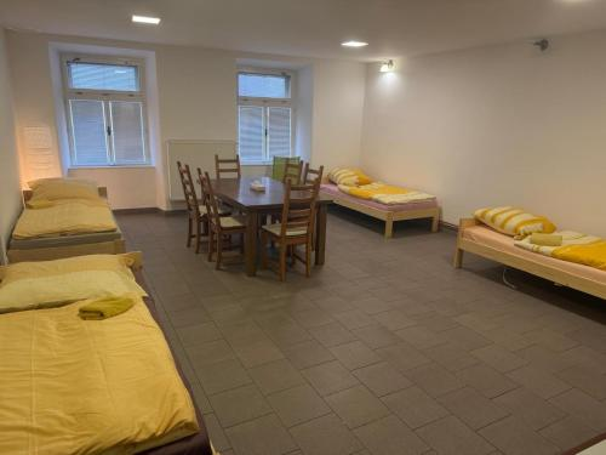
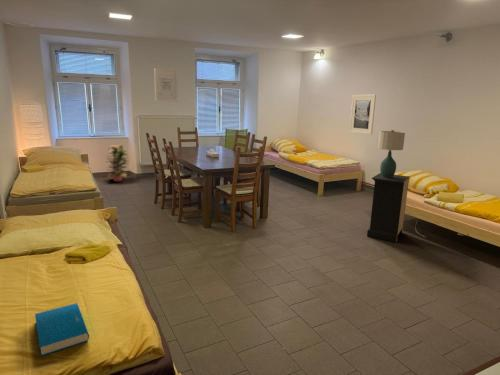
+ wall art [153,67,179,103]
+ book [34,302,90,357]
+ decorative plant [105,144,130,182]
+ table lamp [377,129,406,178]
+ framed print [349,94,377,135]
+ nightstand [366,172,411,243]
